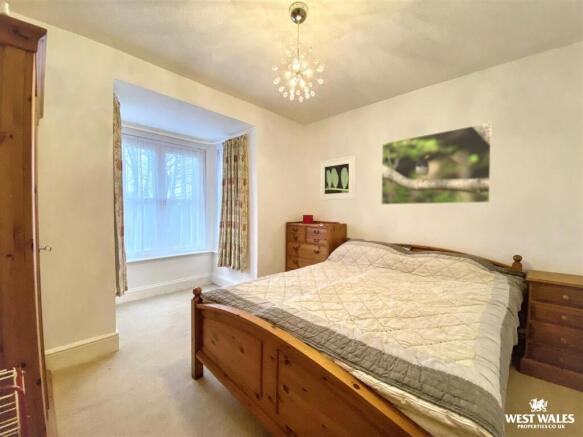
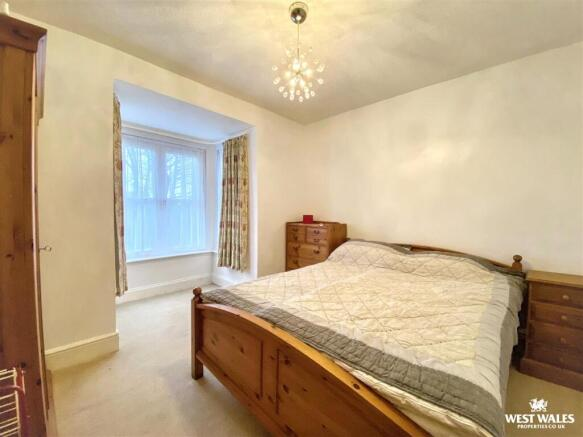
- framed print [319,155,356,201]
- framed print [380,121,493,206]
